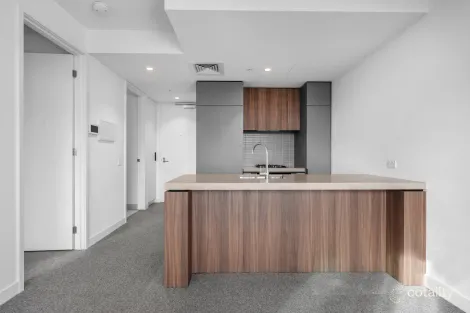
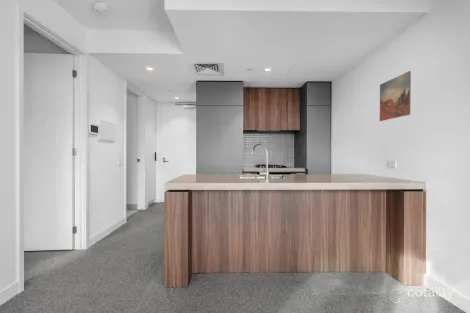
+ wall art [379,70,412,122]
